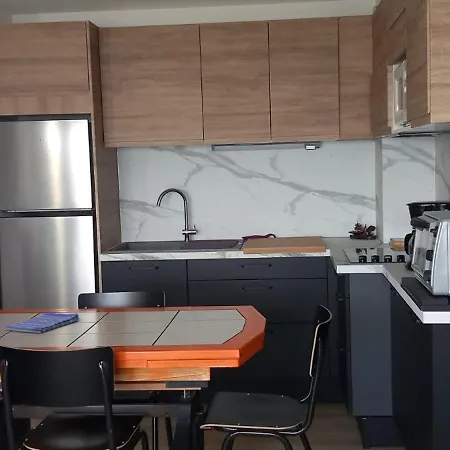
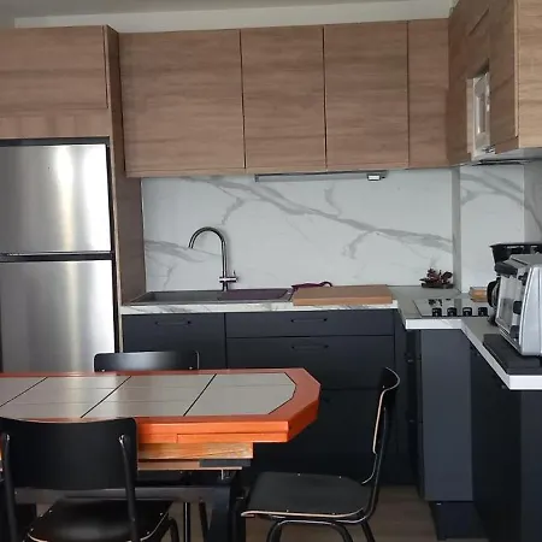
- dish towel [3,312,80,334]
